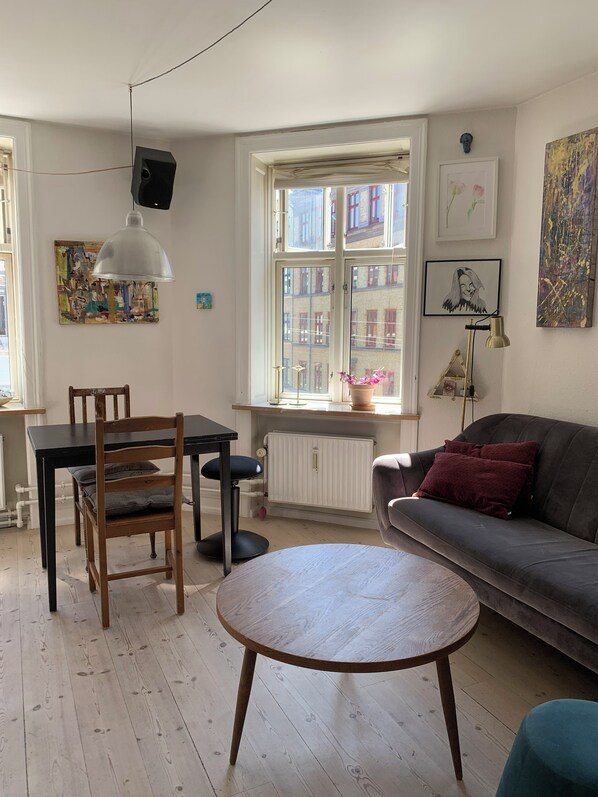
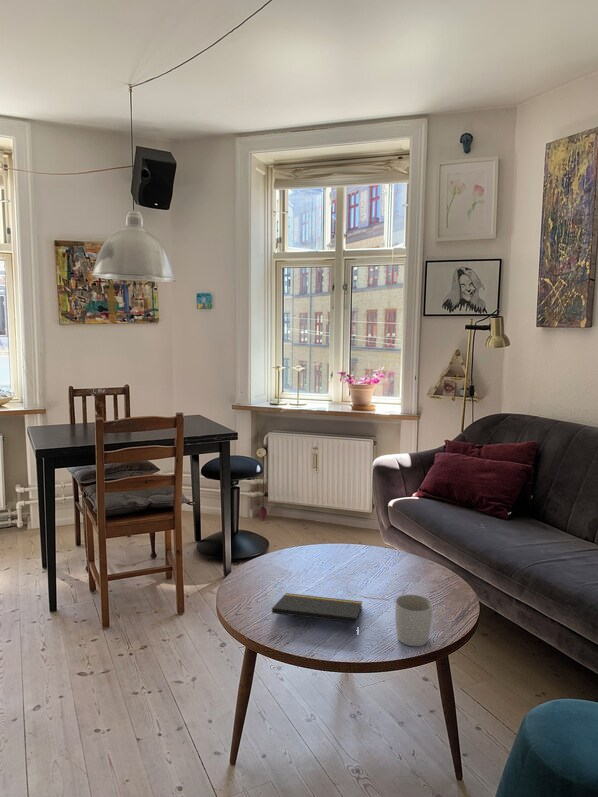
+ notepad [271,592,363,626]
+ mug [394,594,433,647]
